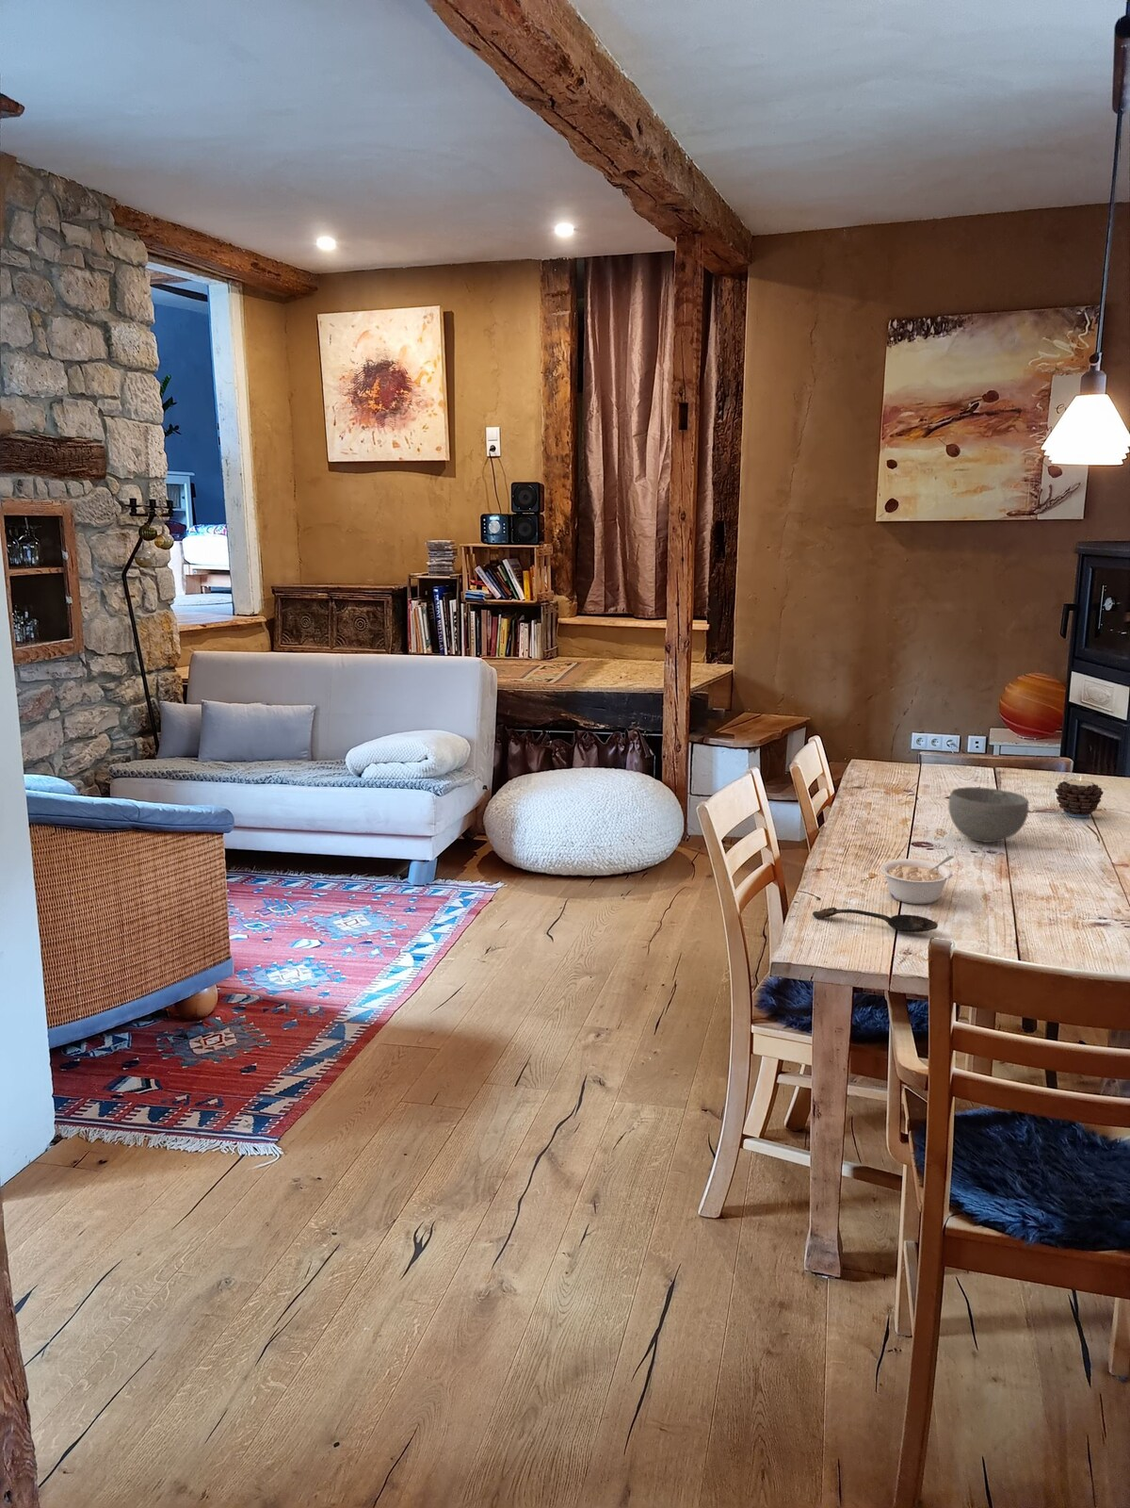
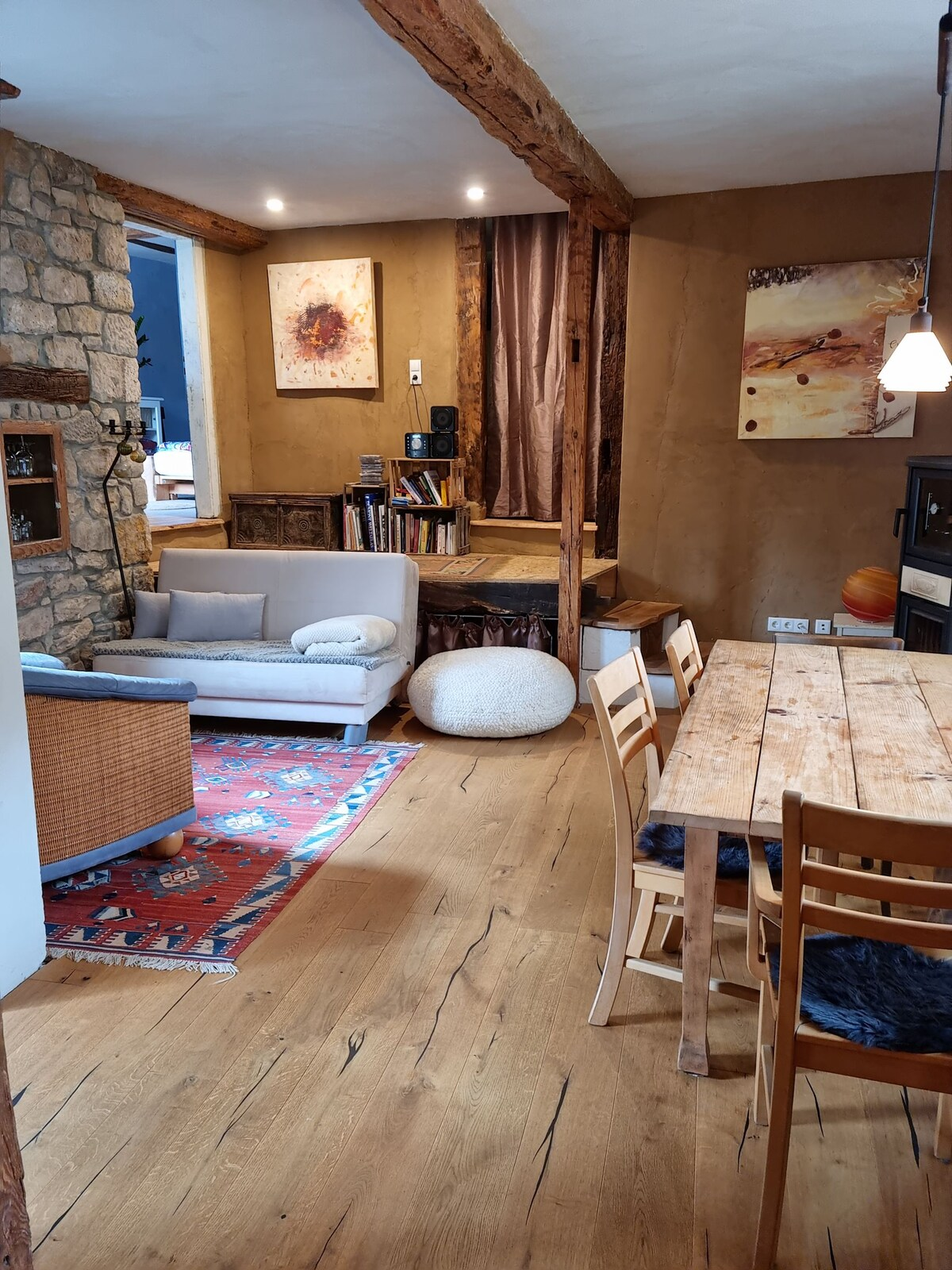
- legume [880,855,954,905]
- spoon [812,907,939,933]
- candle [1054,774,1105,819]
- bowl [947,786,1029,843]
